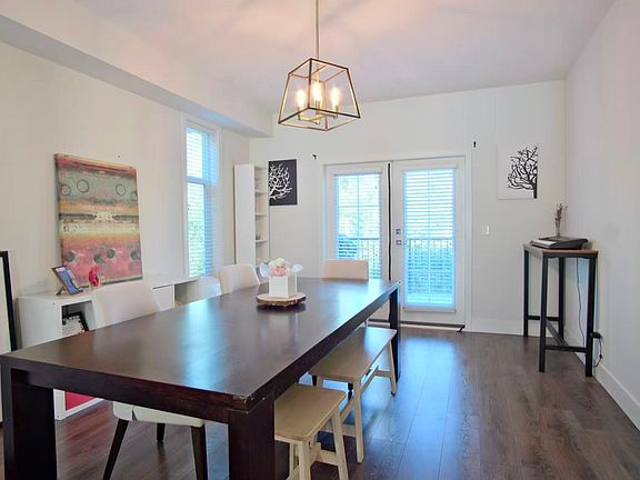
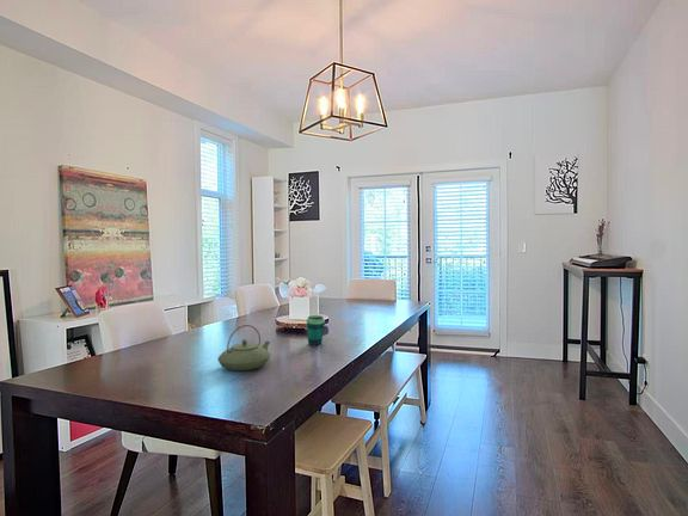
+ teapot [216,324,272,371]
+ cup [305,314,326,346]
